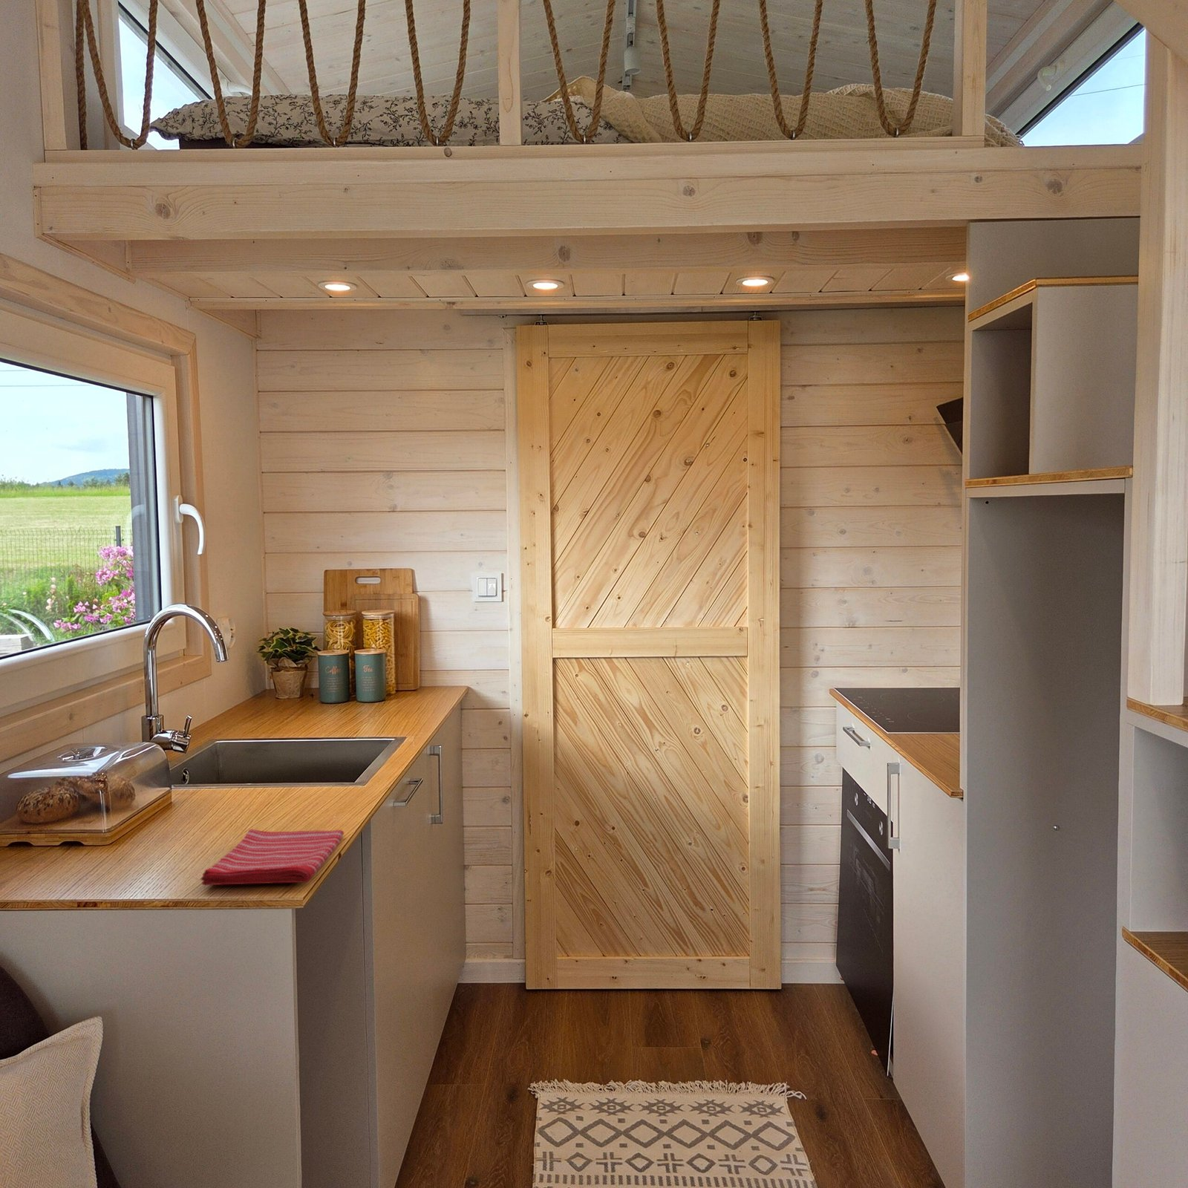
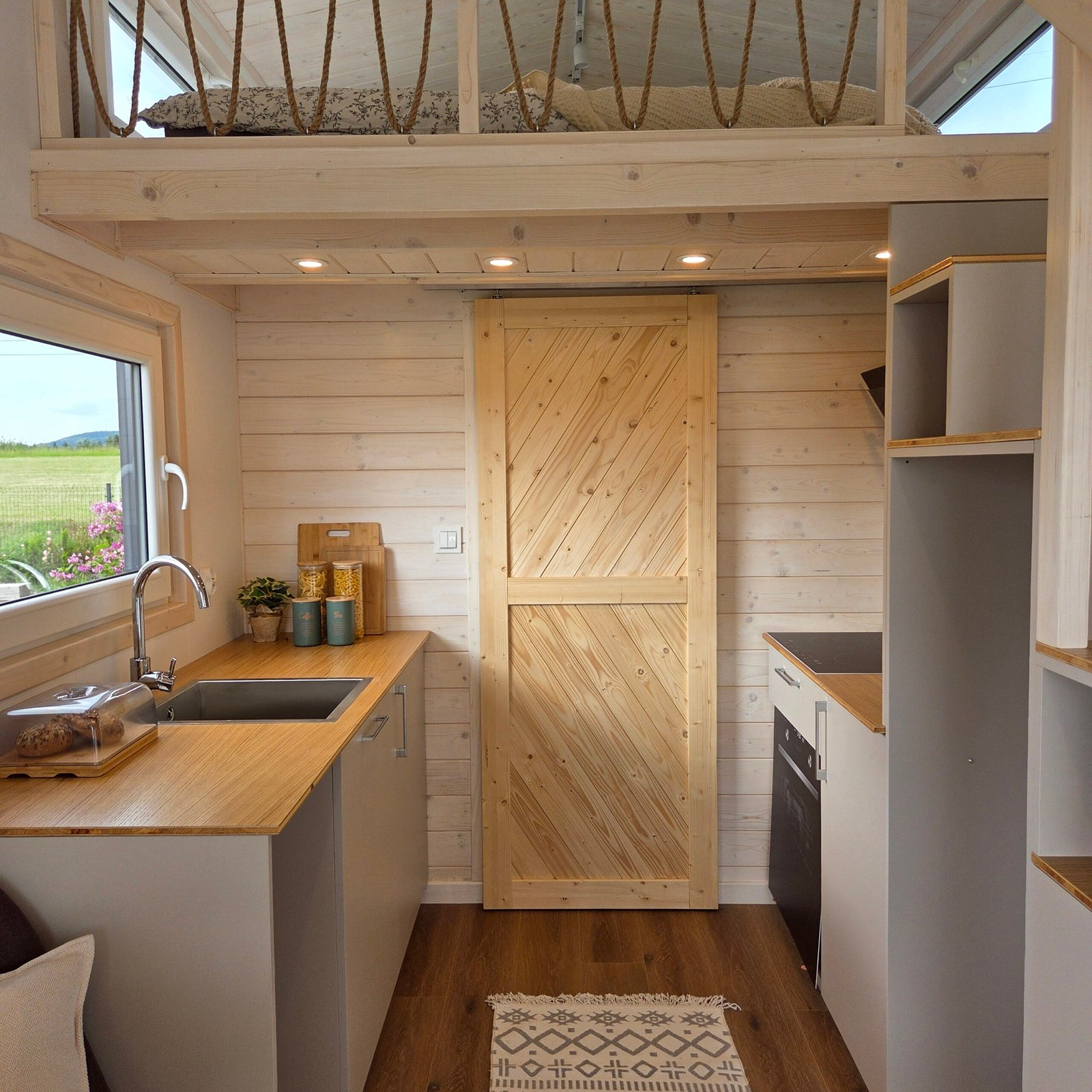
- dish towel [200,829,345,886]
